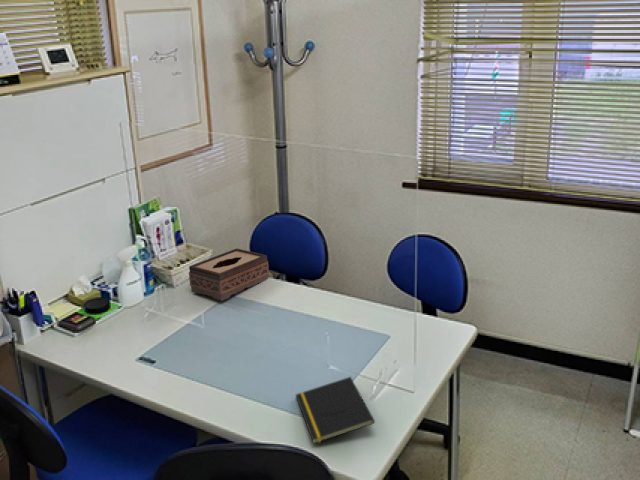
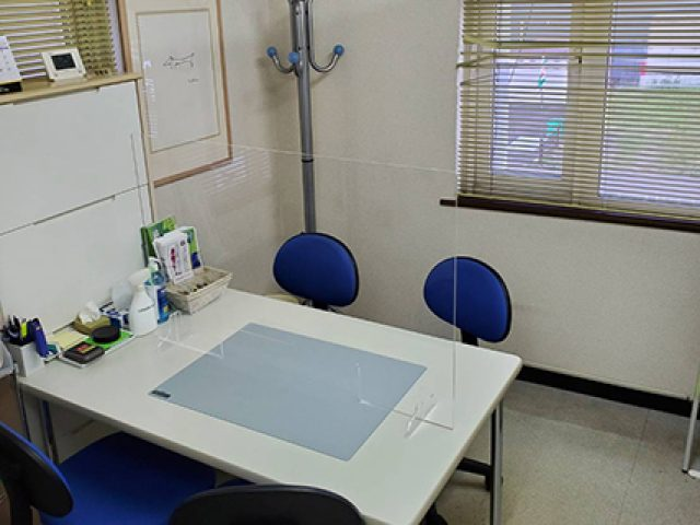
- notepad [295,376,376,445]
- tissue box [188,248,270,302]
